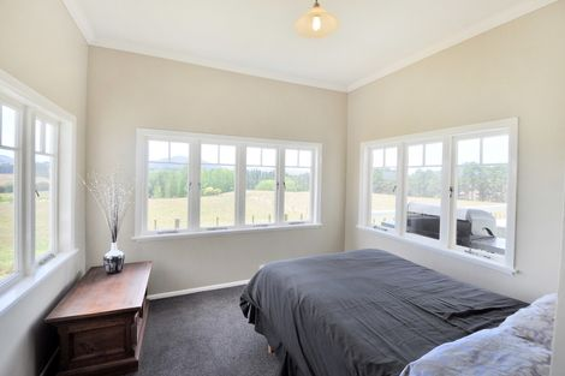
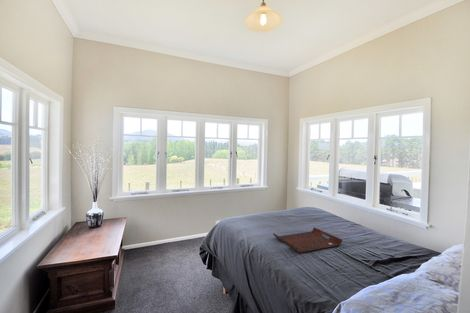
+ serving tray [272,226,343,254]
